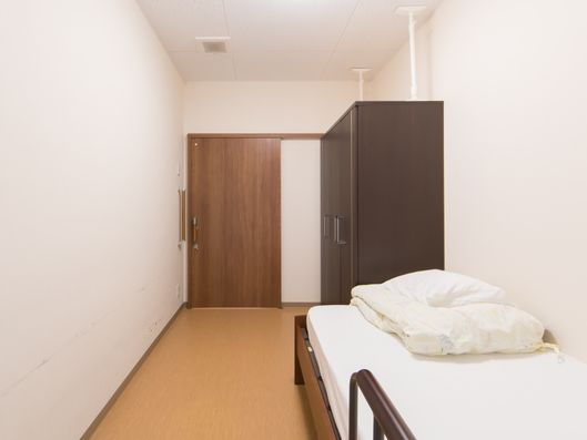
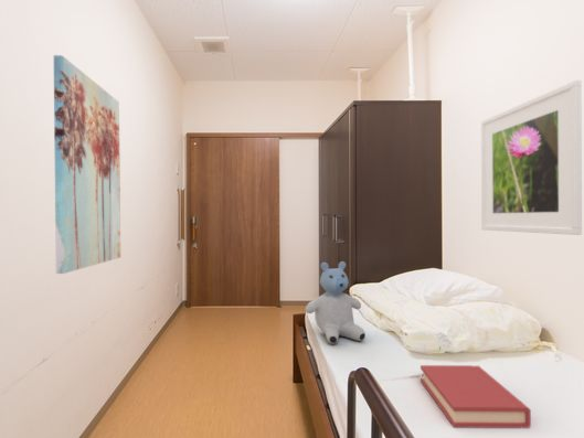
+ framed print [480,79,583,236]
+ stuffed bear [305,260,367,345]
+ hardback book [420,364,532,429]
+ wall art [53,54,121,275]
